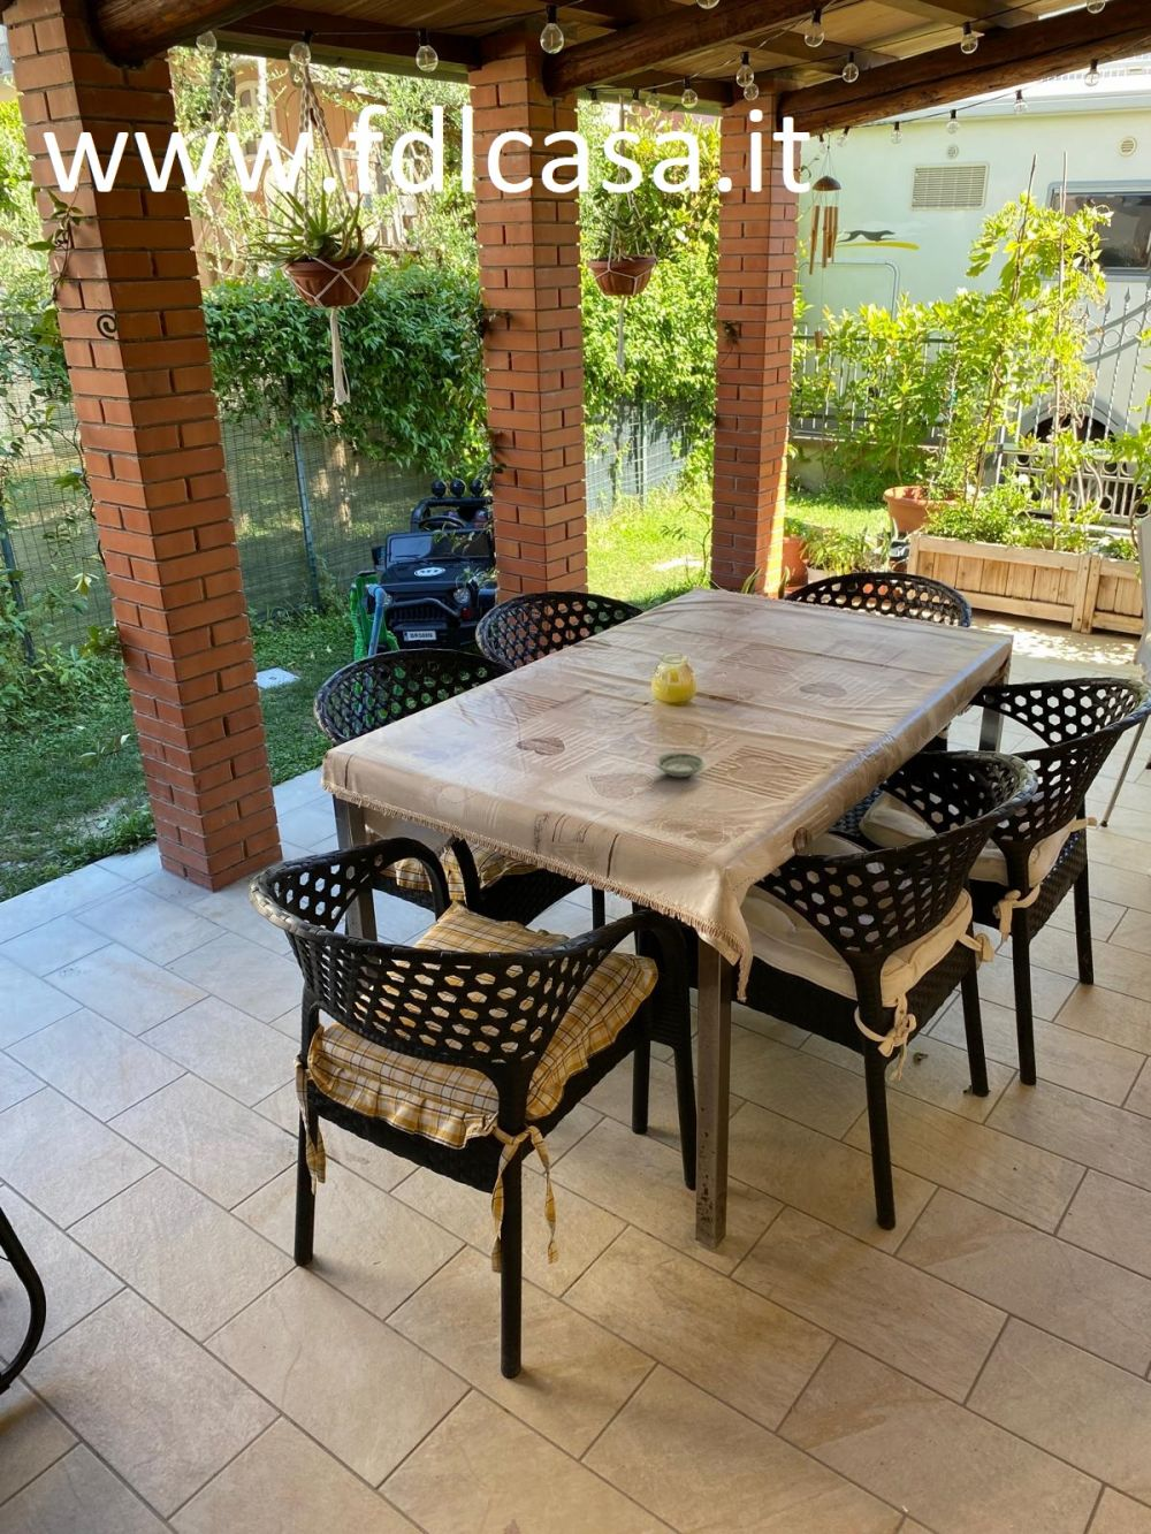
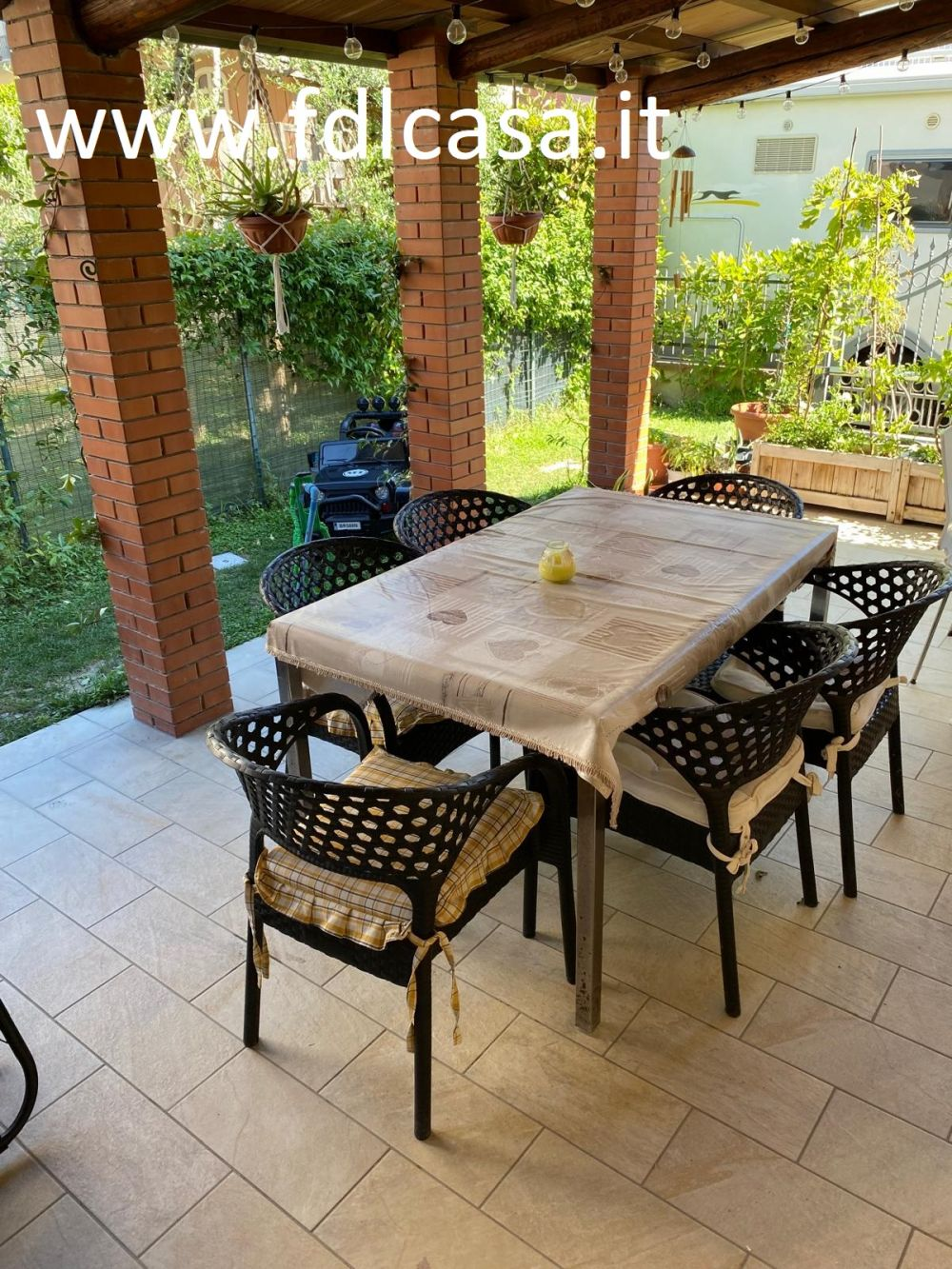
- saucer [654,752,706,778]
